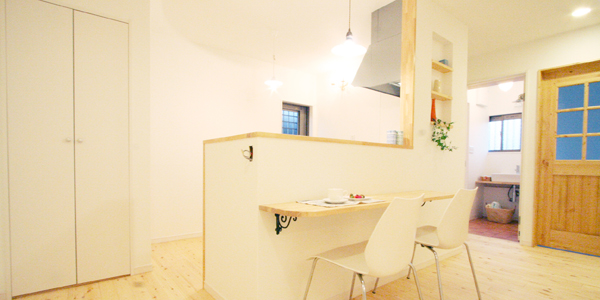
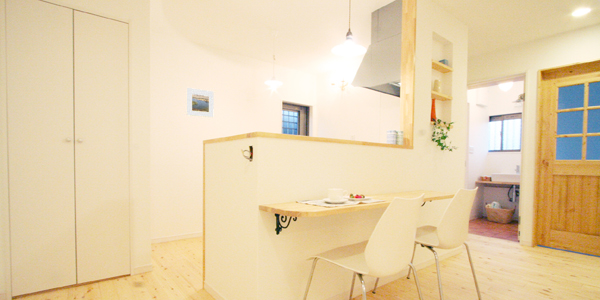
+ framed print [186,87,215,118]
